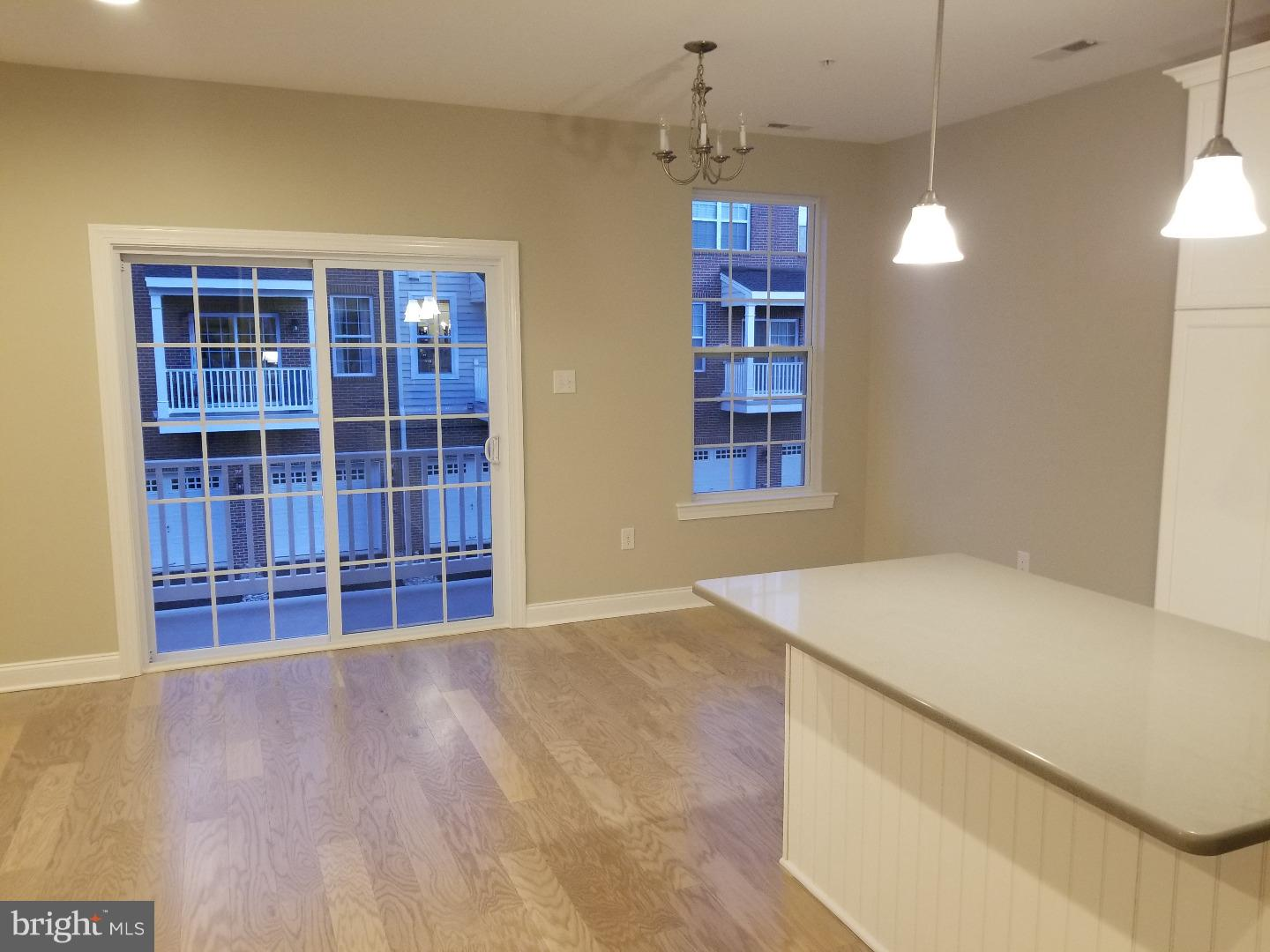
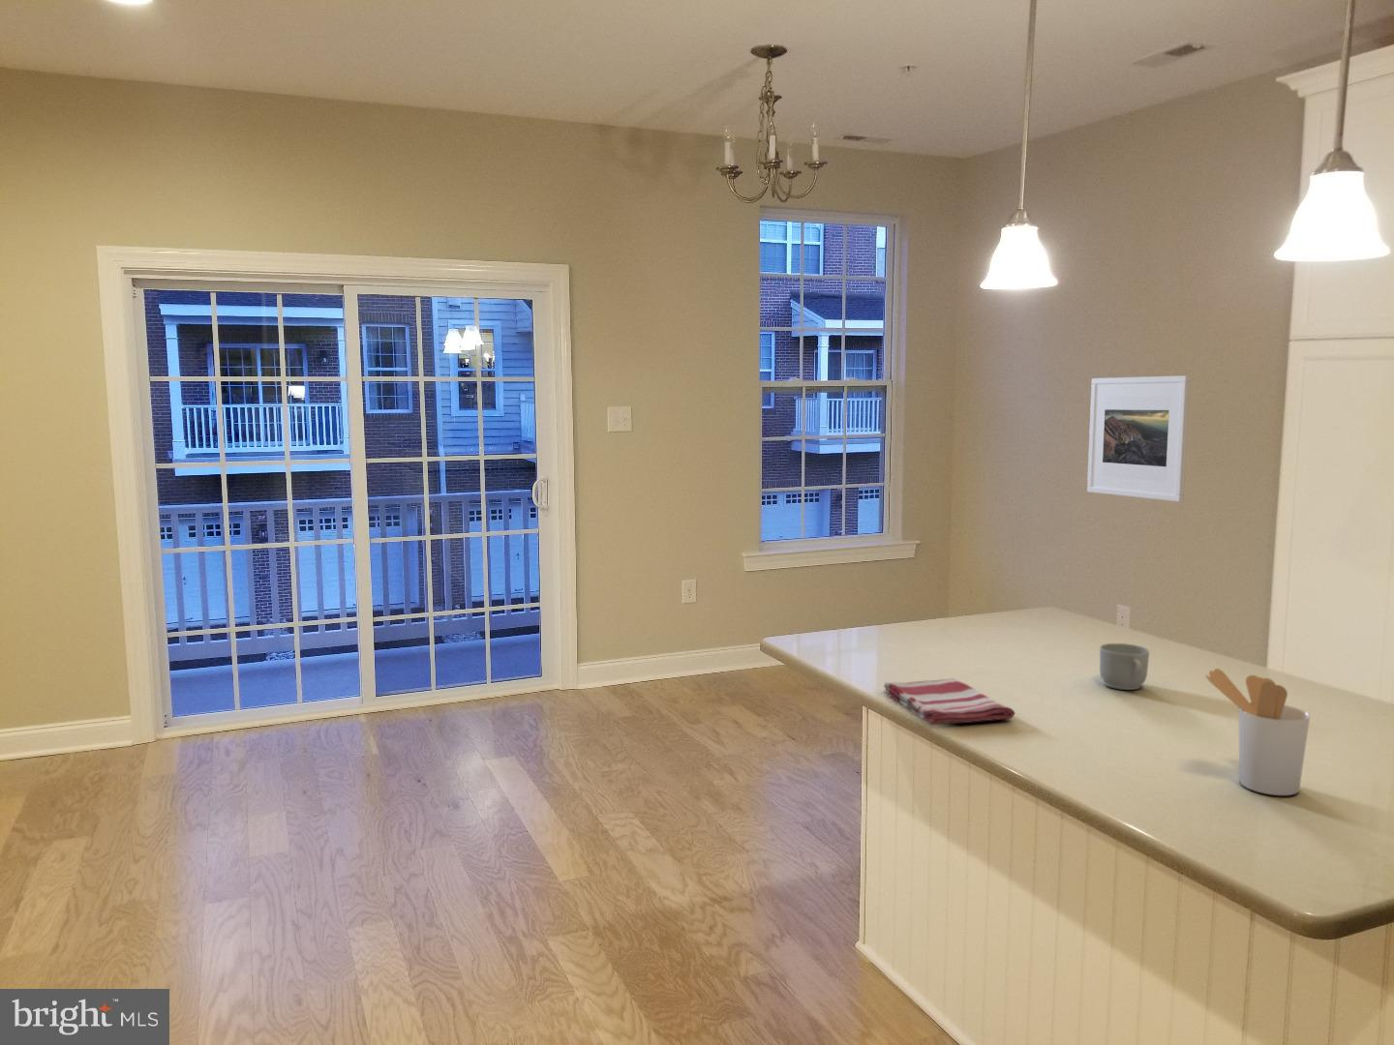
+ utensil holder [1204,667,1311,796]
+ dish towel [883,678,1015,727]
+ mug [1099,642,1150,690]
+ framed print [1087,374,1191,503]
